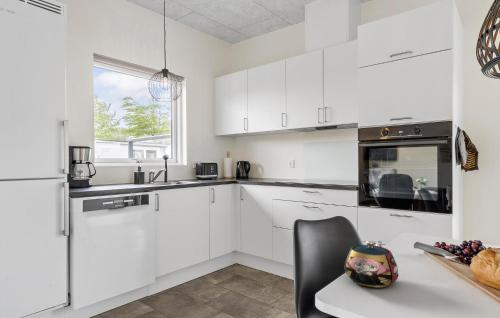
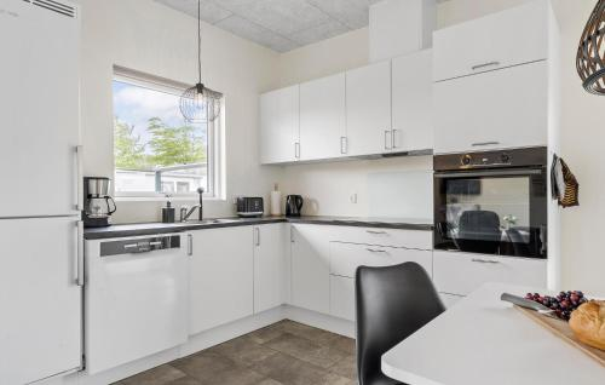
- teapot [343,240,399,289]
